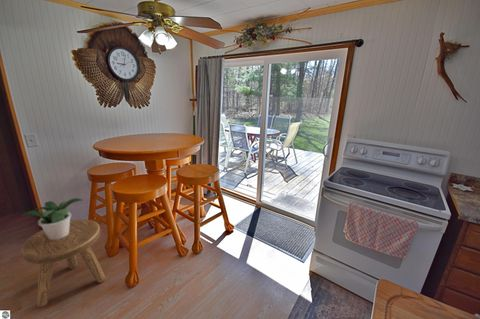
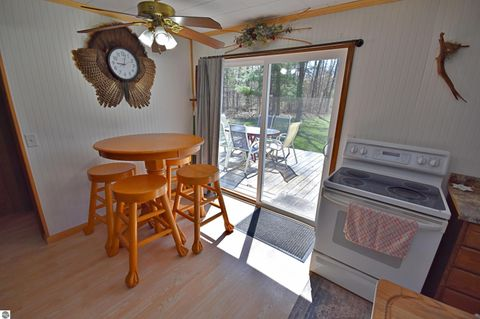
- potted plant [21,197,84,240]
- stool [20,219,106,308]
